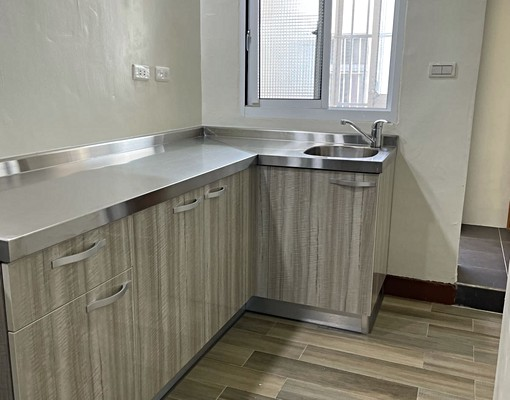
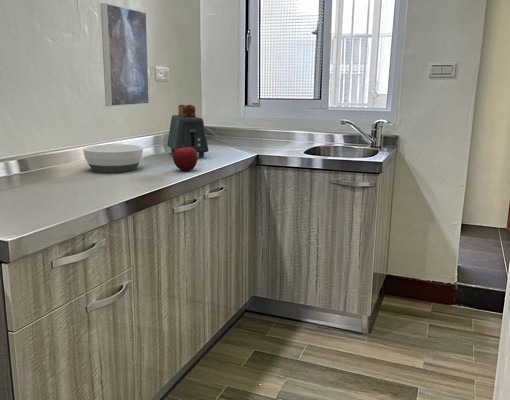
+ fruit [172,145,198,172]
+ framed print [100,2,150,107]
+ toaster [167,104,209,158]
+ bowl [82,143,144,174]
